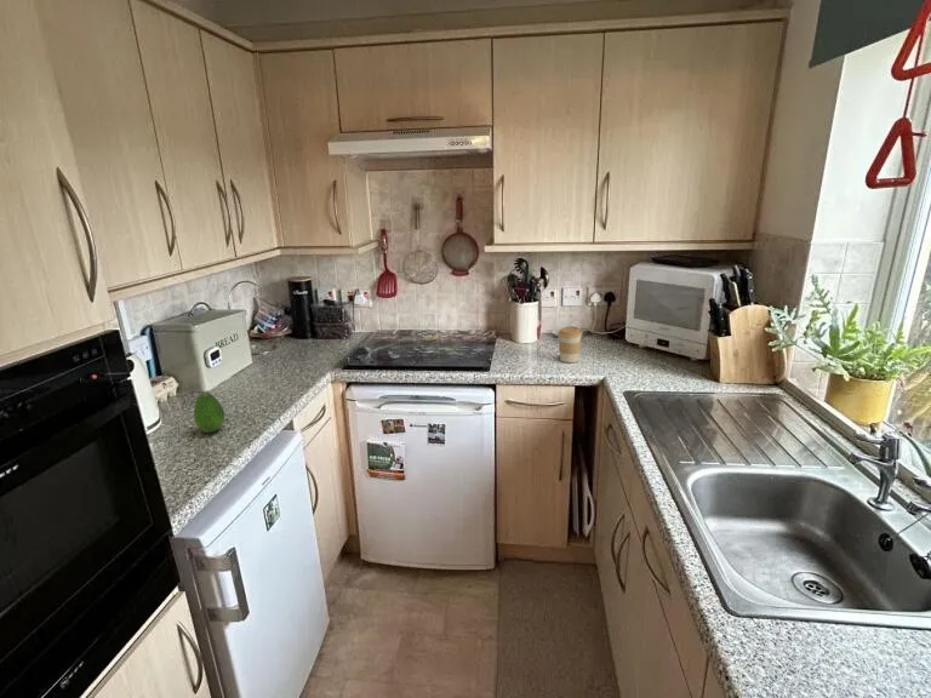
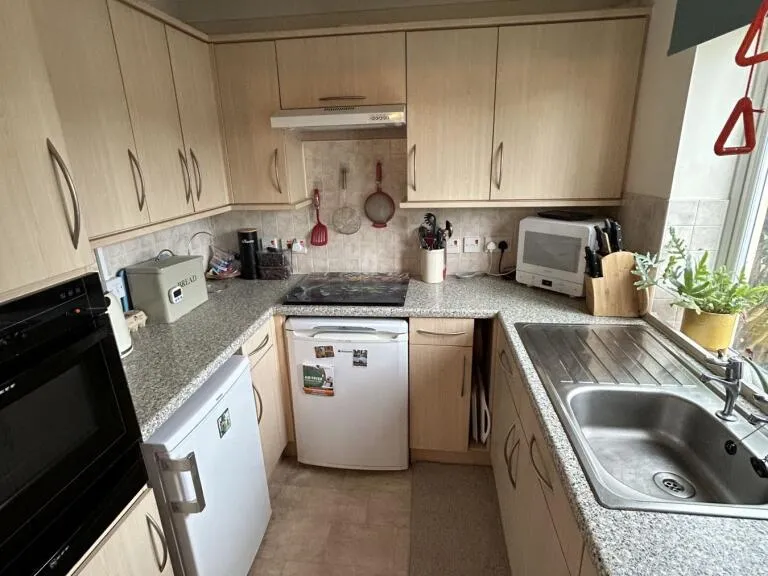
- fruit [193,391,225,434]
- coffee cup [556,325,583,364]
